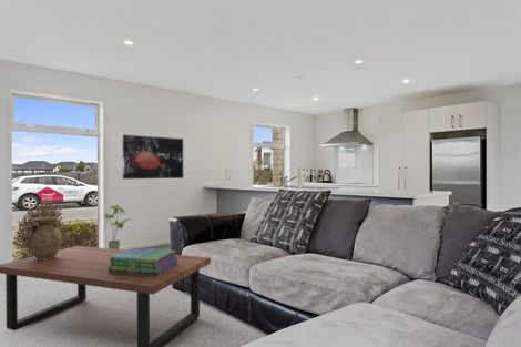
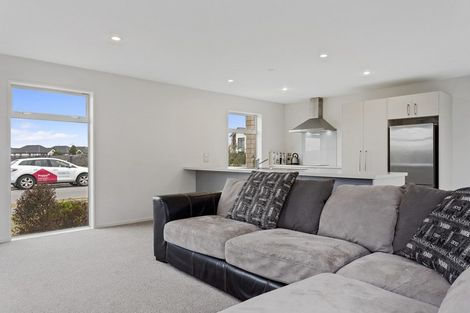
- house plant [102,204,133,249]
- vase [22,215,64,259]
- wall art [121,134,184,180]
- coffee table [0,245,212,347]
- stack of books [108,247,178,275]
